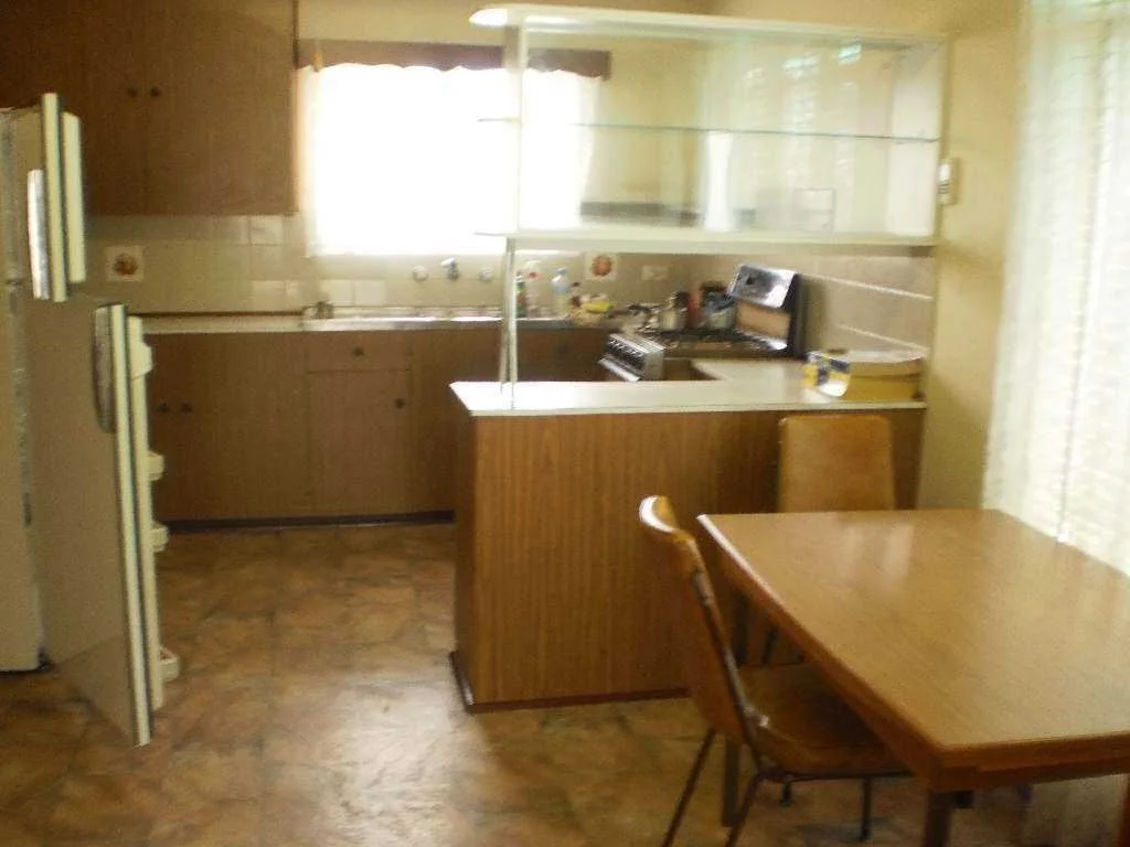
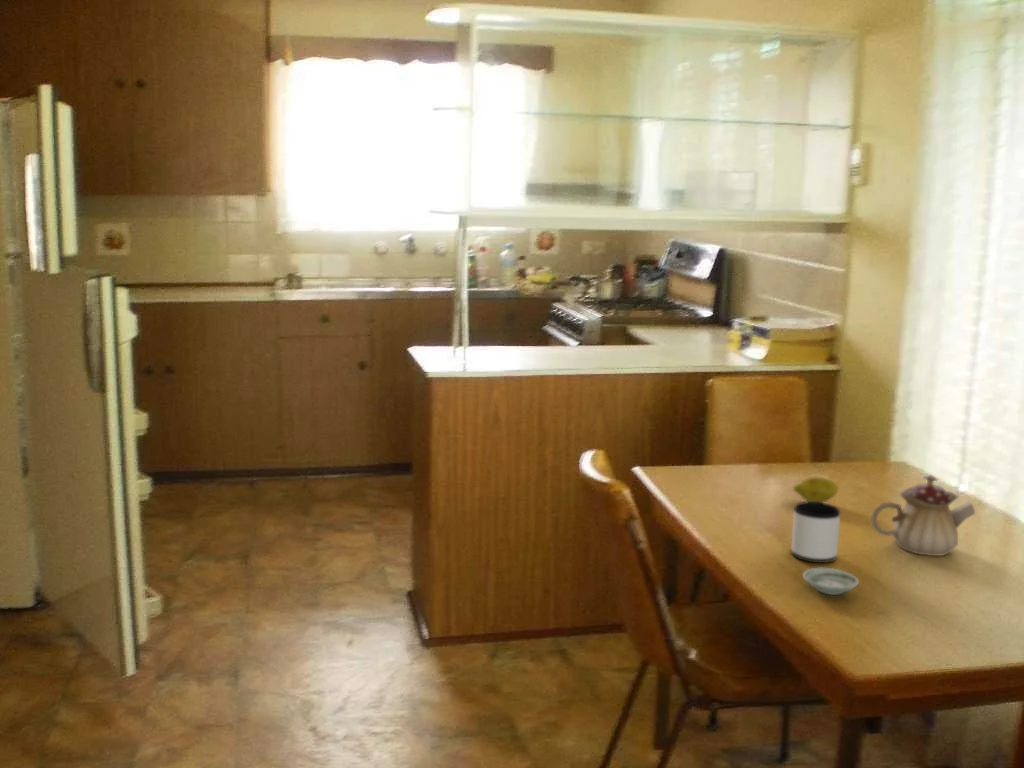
+ fruit [792,475,839,503]
+ saucer [802,567,860,596]
+ mug [790,501,841,564]
+ teapot [870,474,976,557]
